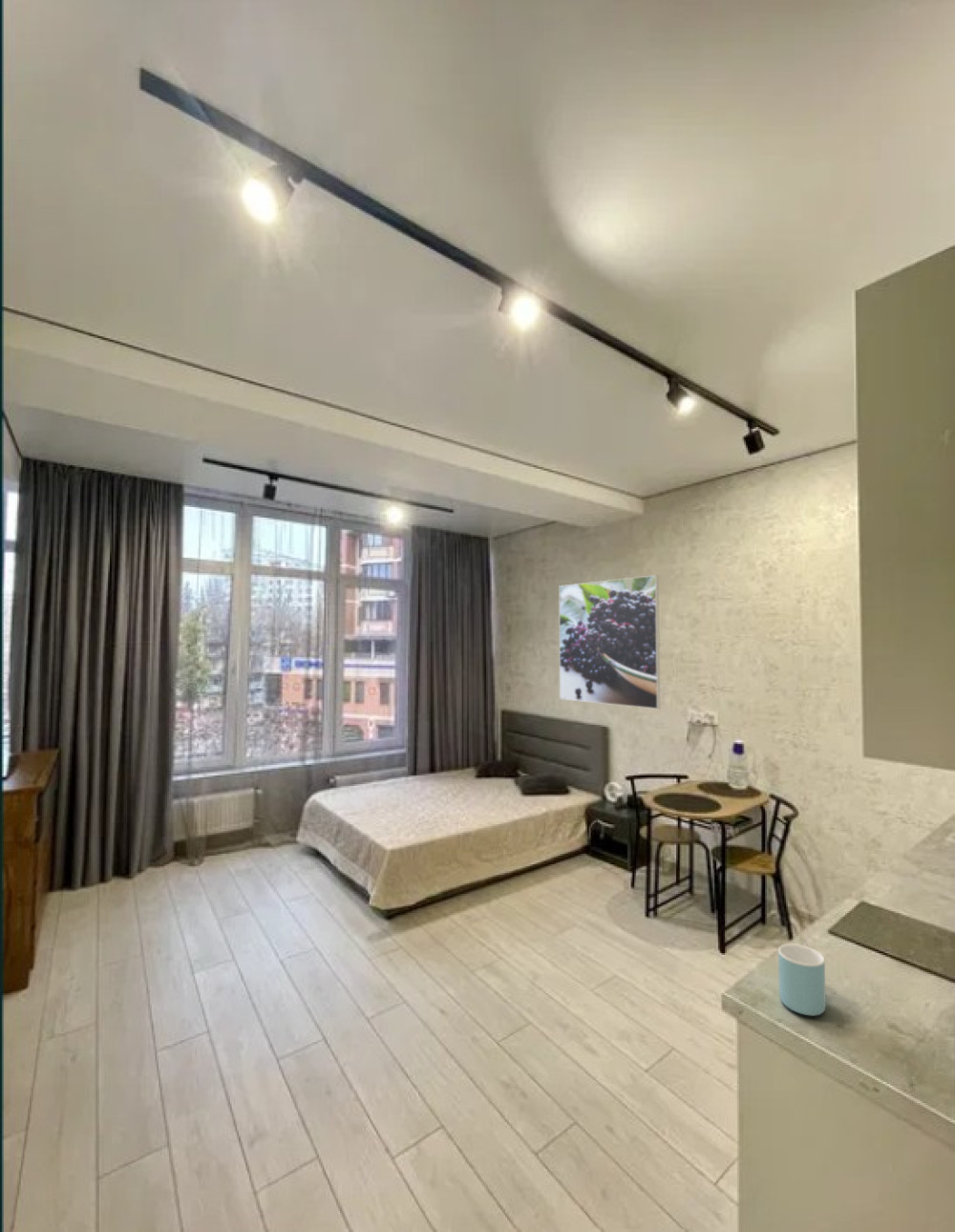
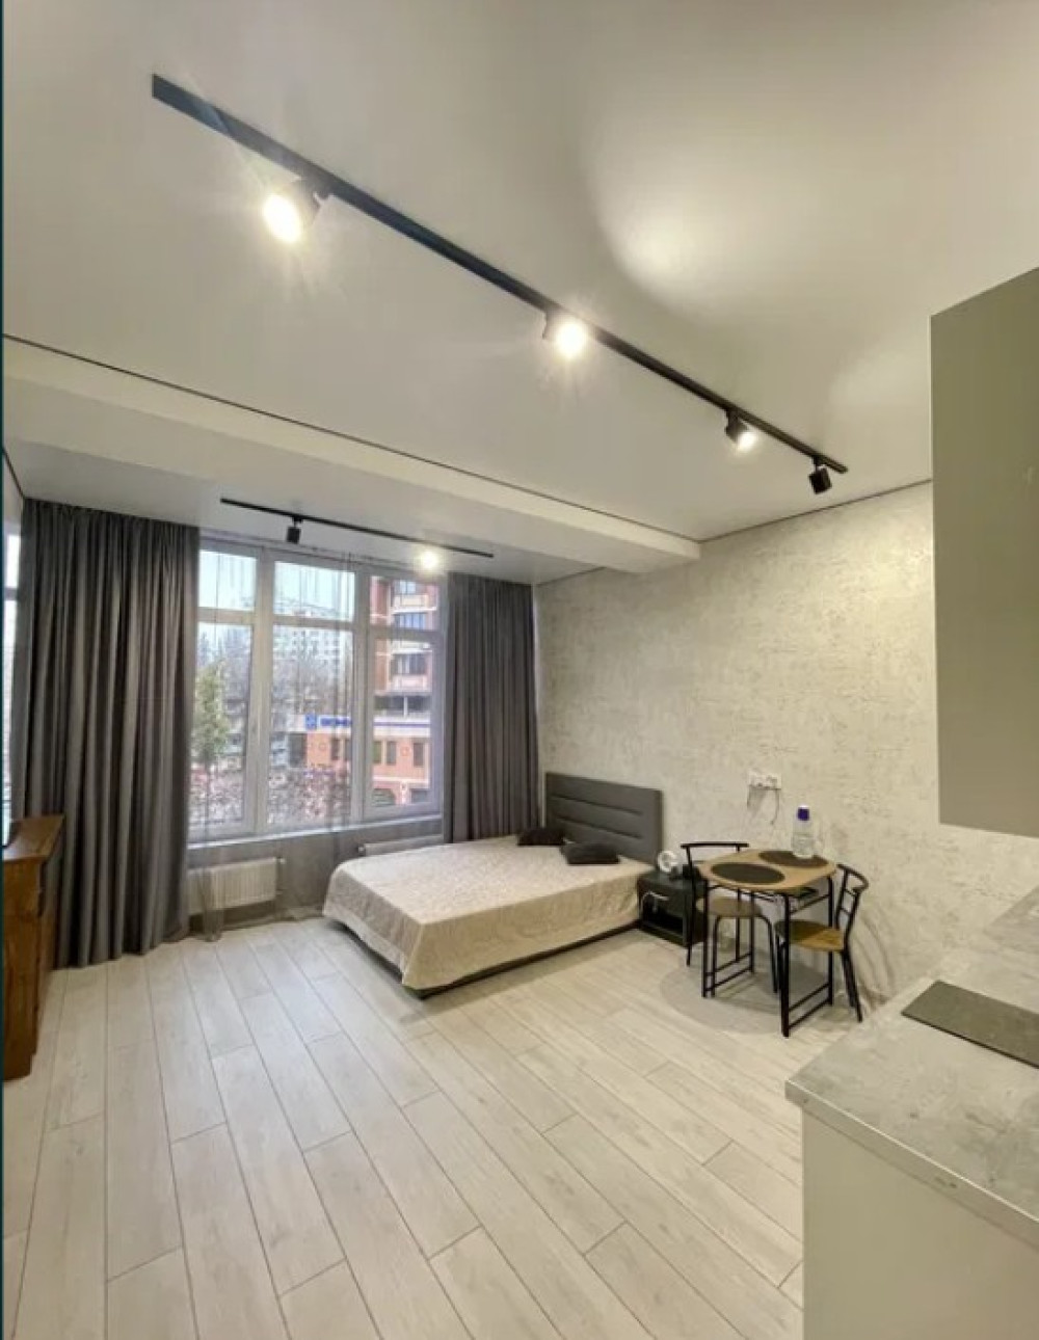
- mug [777,943,827,1016]
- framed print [559,574,661,710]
